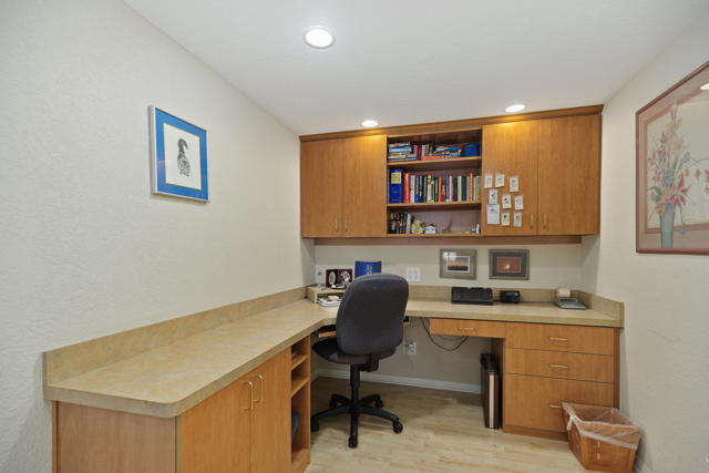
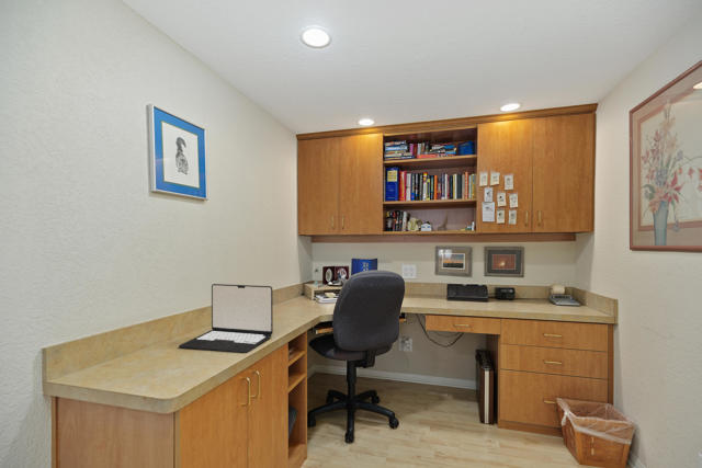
+ laptop [178,283,274,354]
